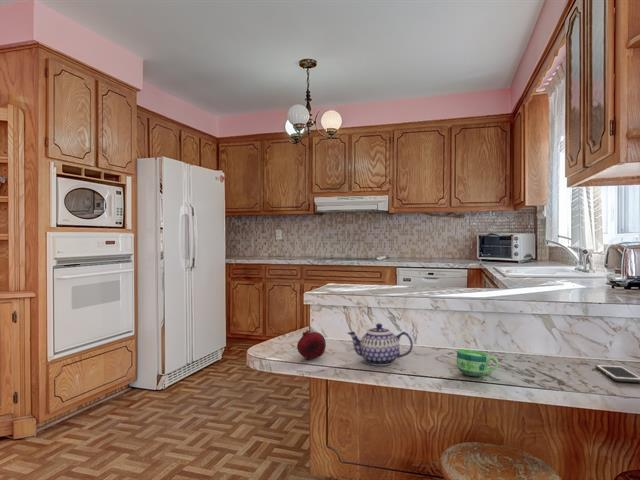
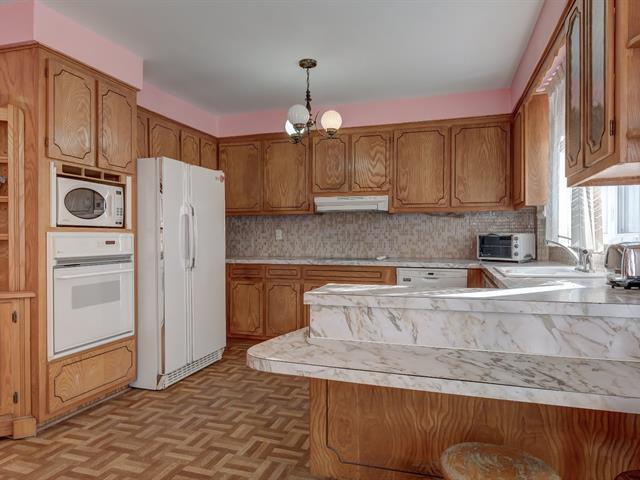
- cell phone [595,363,640,383]
- cup [456,349,500,377]
- fruit [296,330,327,360]
- teapot [347,323,414,367]
